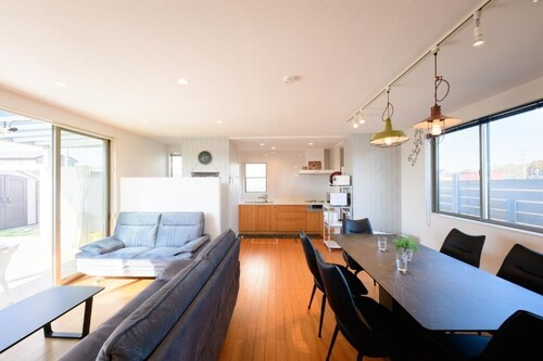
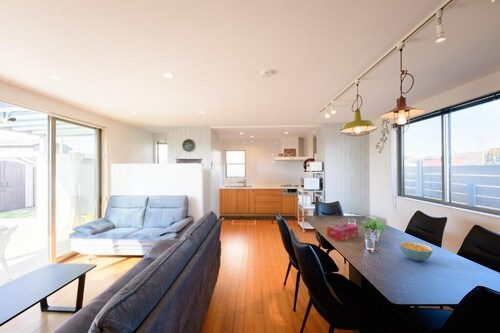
+ cereal bowl [398,241,434,262]
+ tissue box [326,222,359,242]
